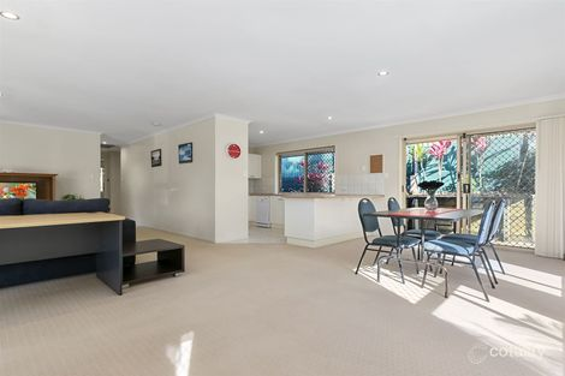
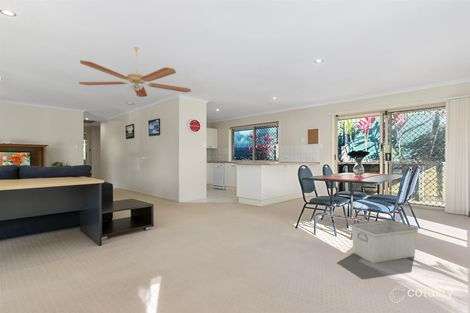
+ ceiling fan [78,46,193,98]
+ storage bin [350,219,419,264]
